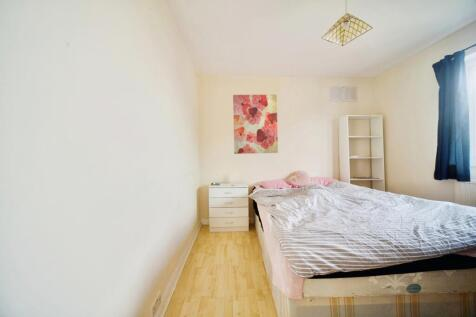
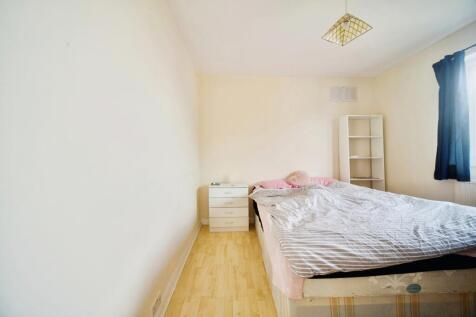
- wall art [232,94,279,155]
